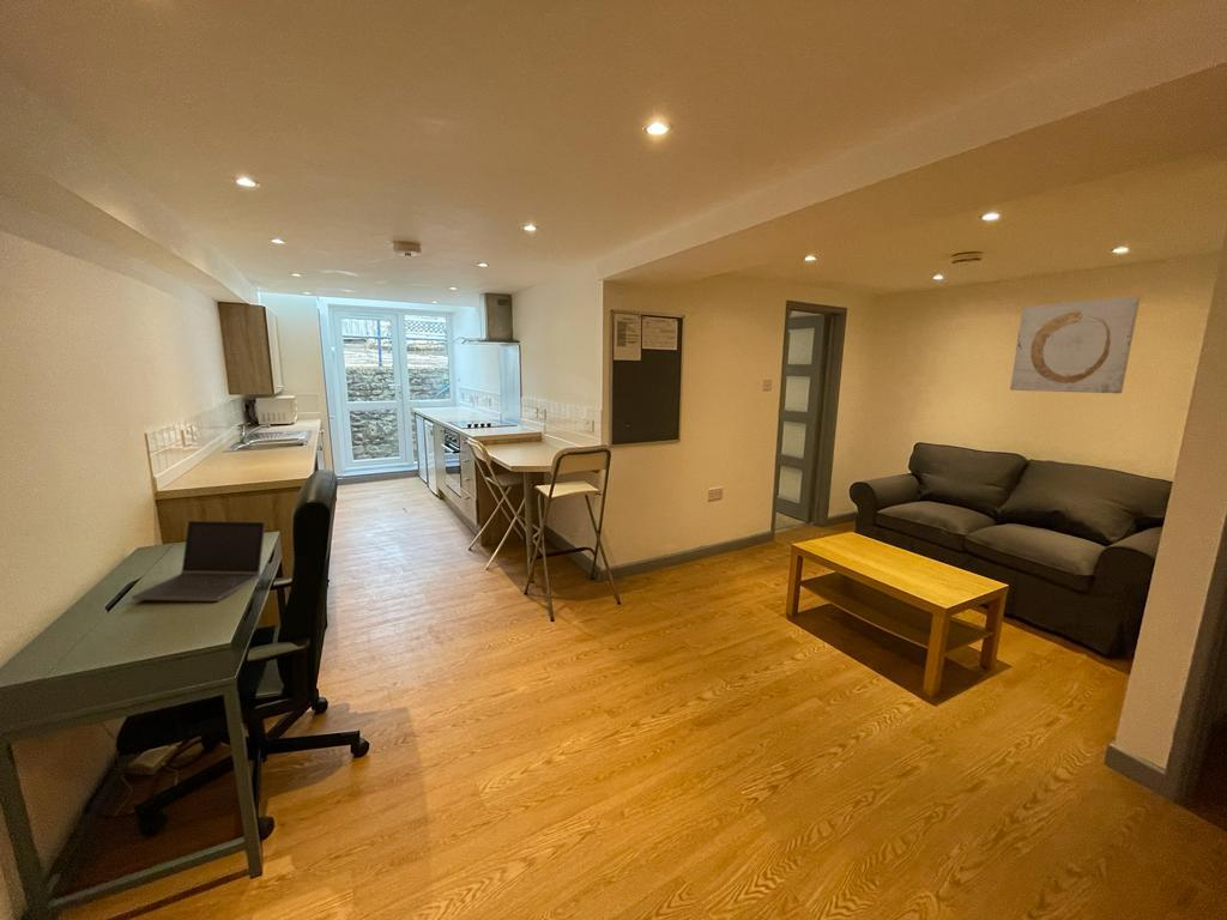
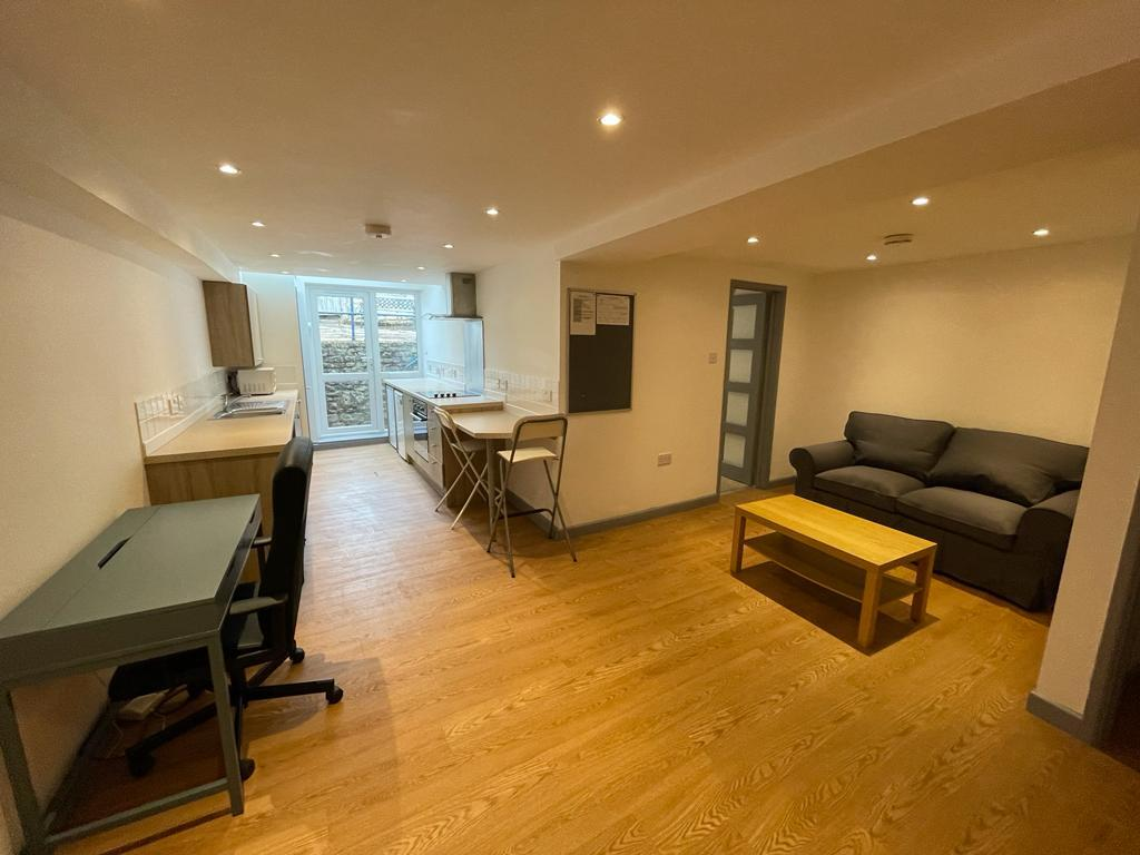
- laptop computer [131,520,266,603]
- wall art [1009,295,1142,394]
